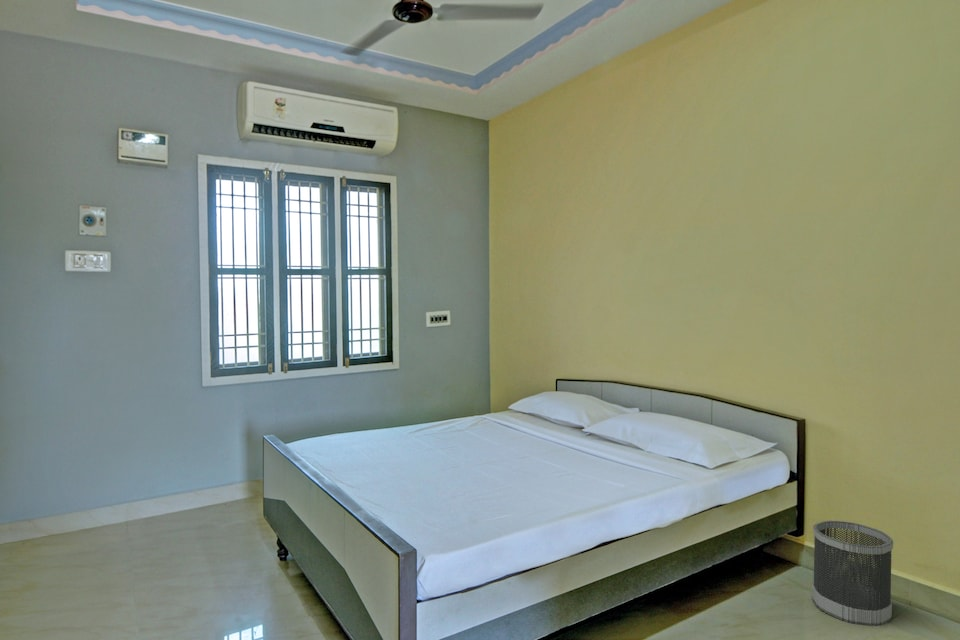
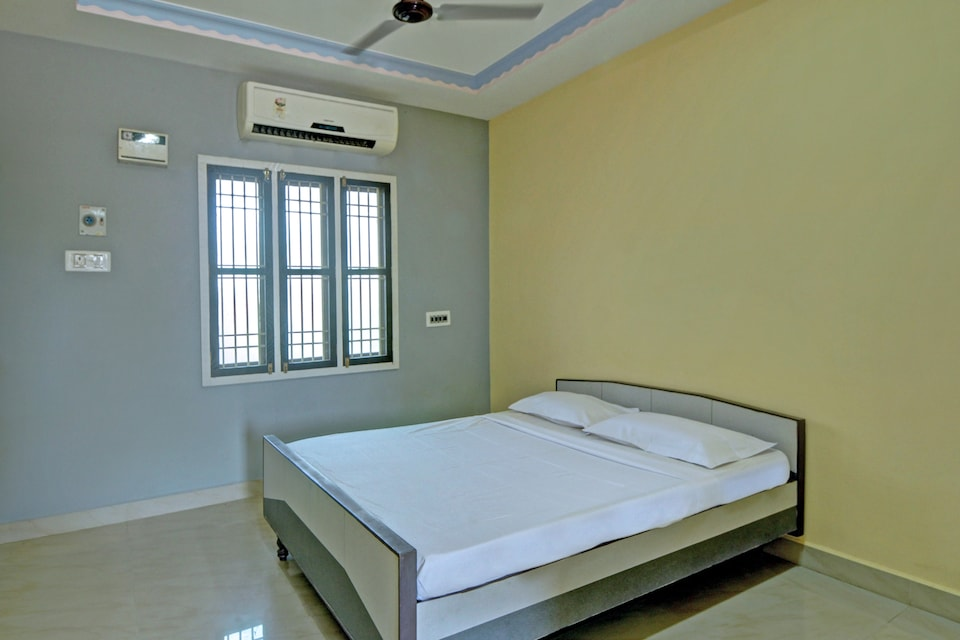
- wastebasket [811,520,894,627]
